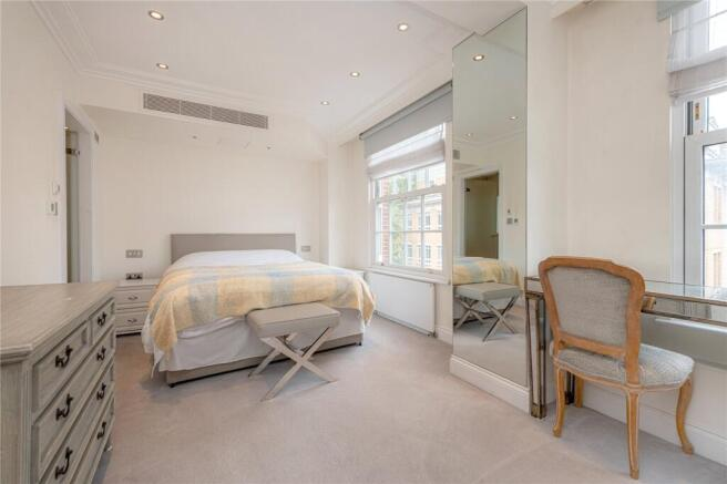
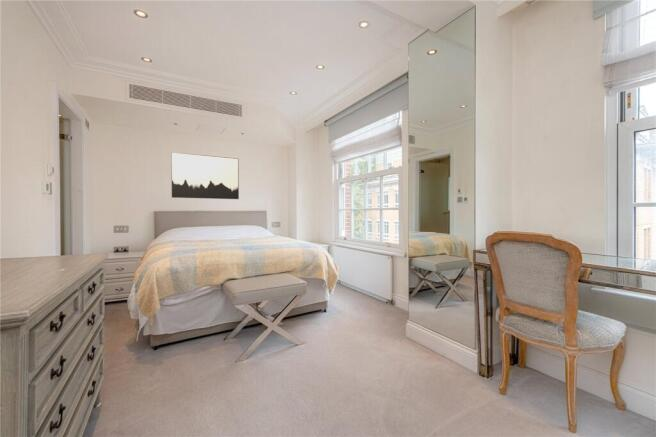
+ wall art [170,151,240,200]
